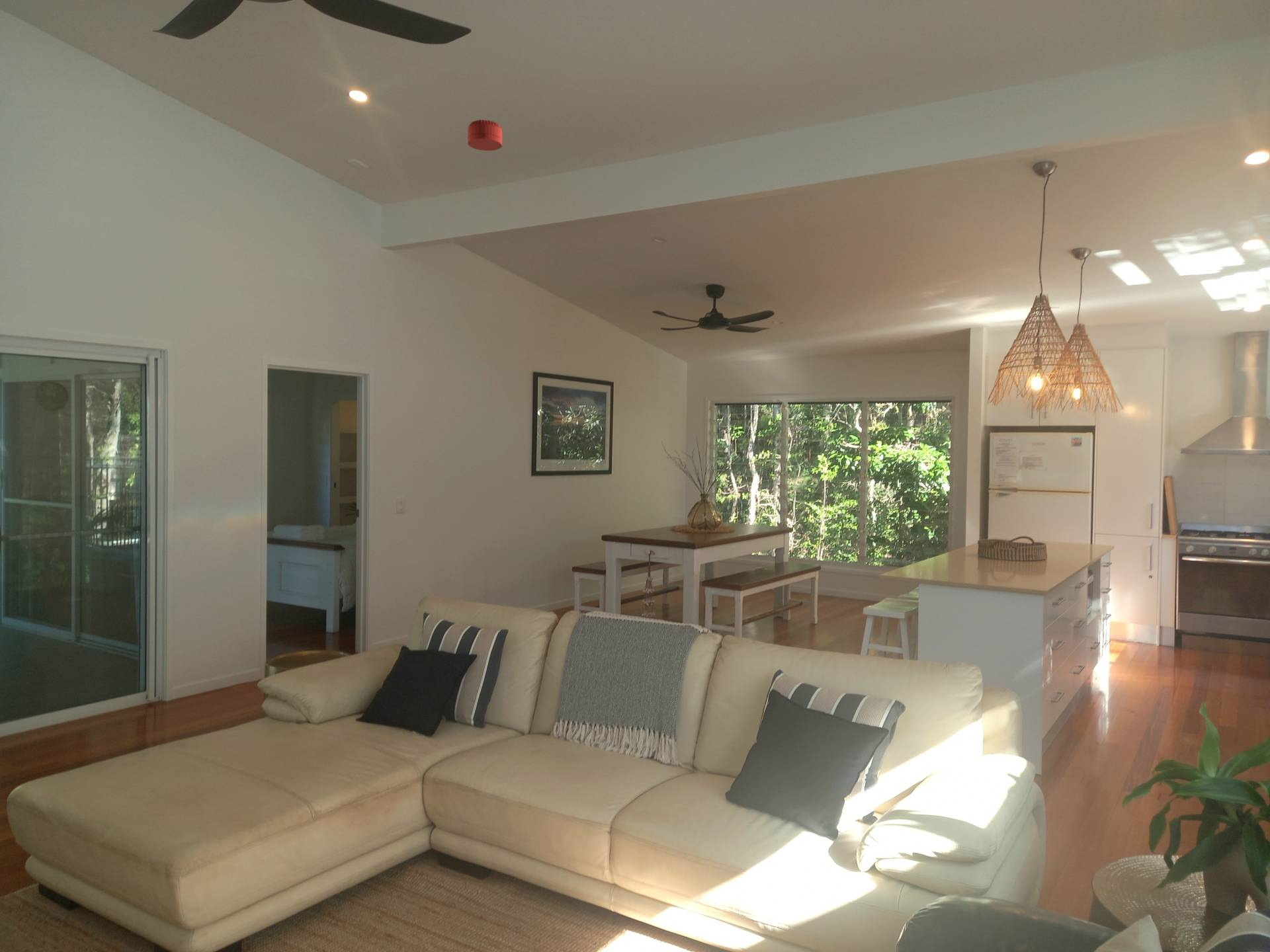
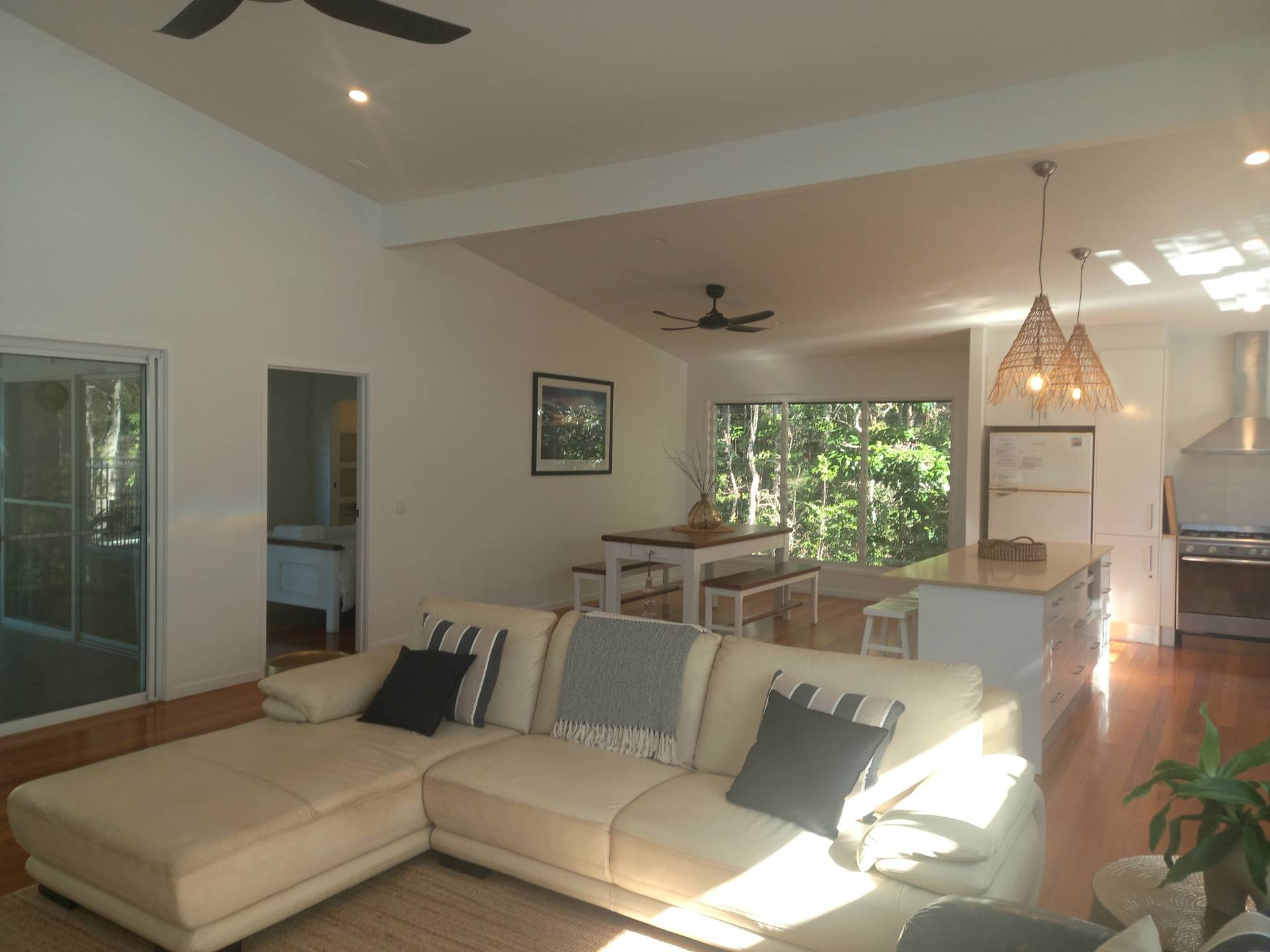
- smoke detector [467,119,503,151]
